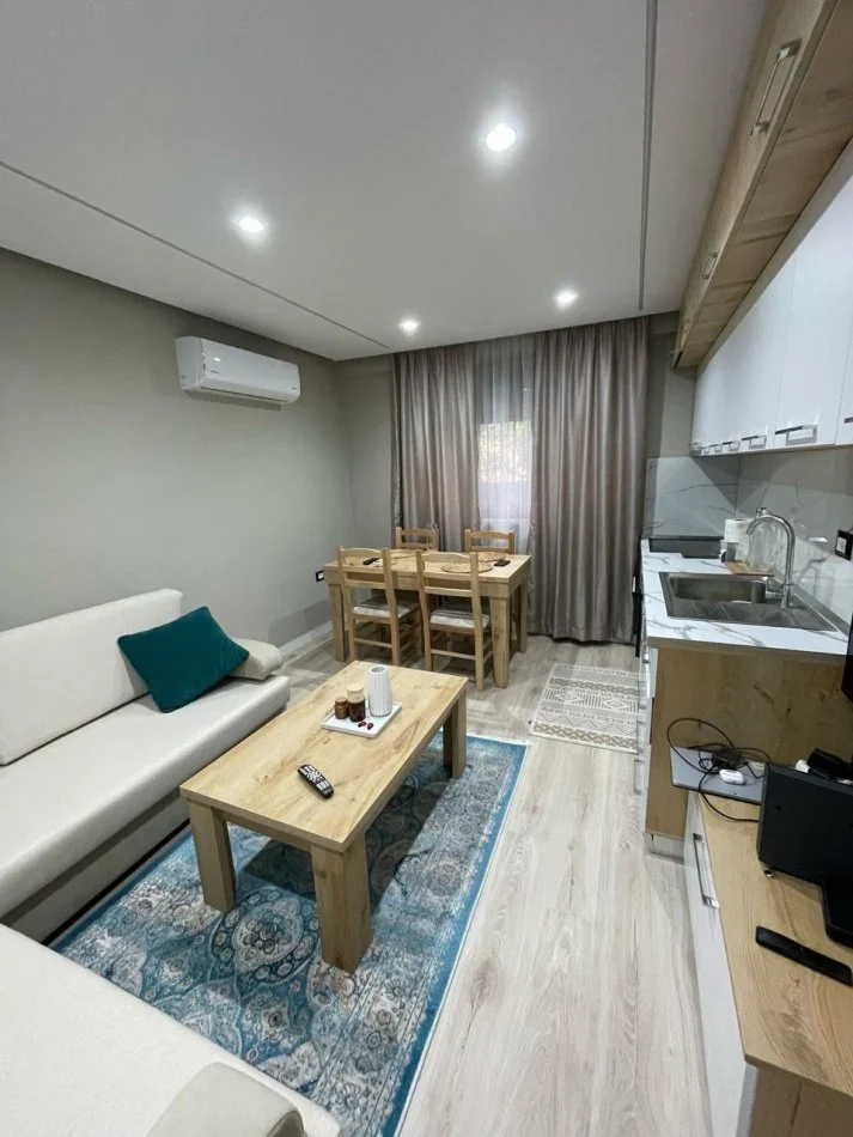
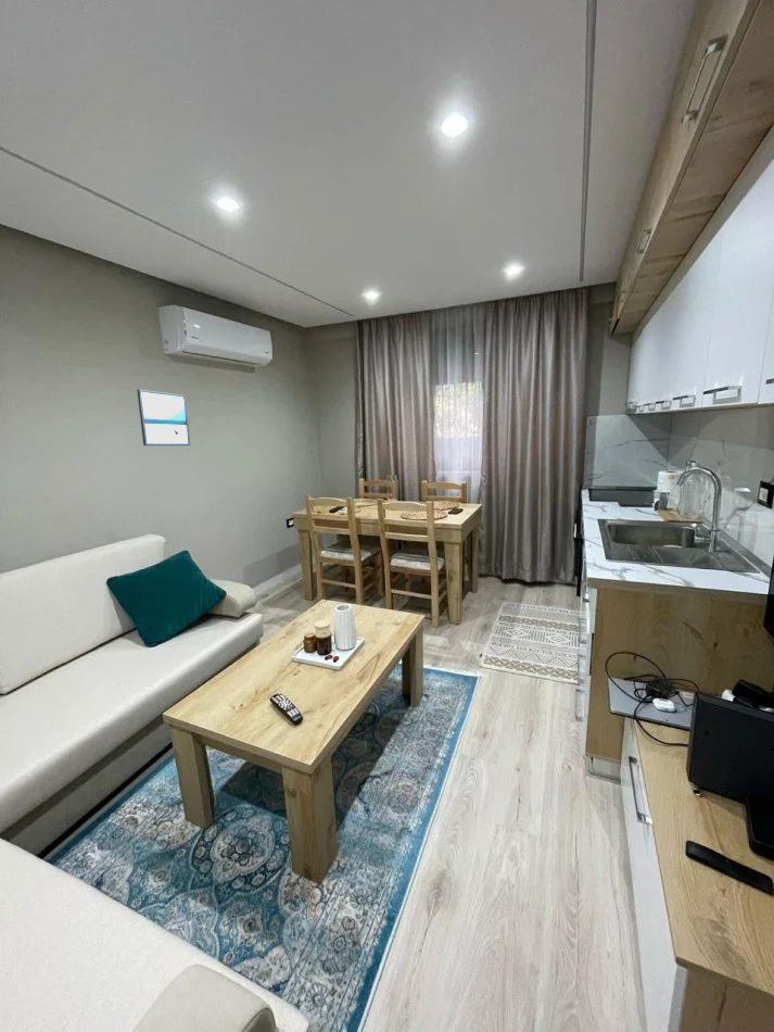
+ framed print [136,388,191,446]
